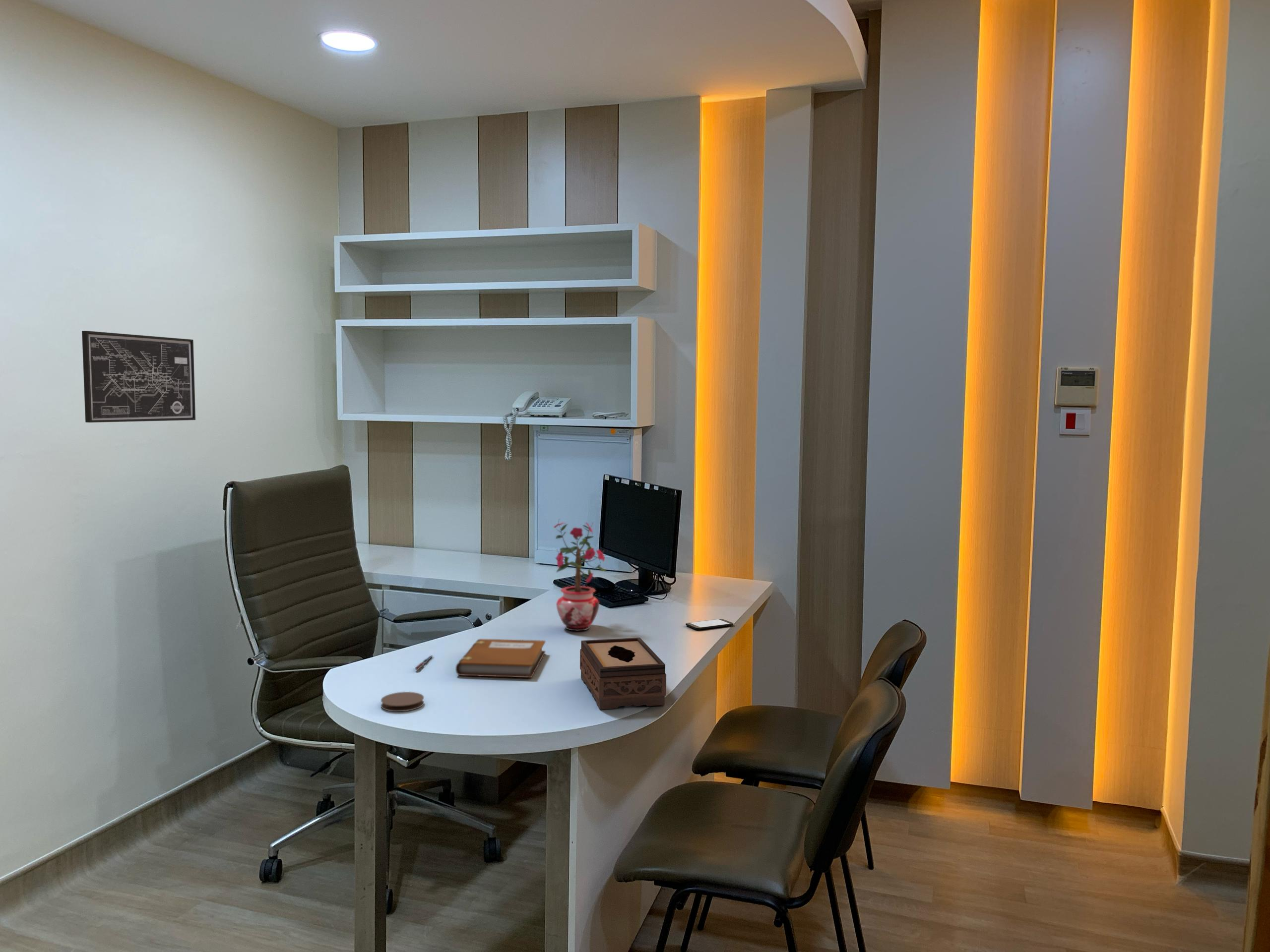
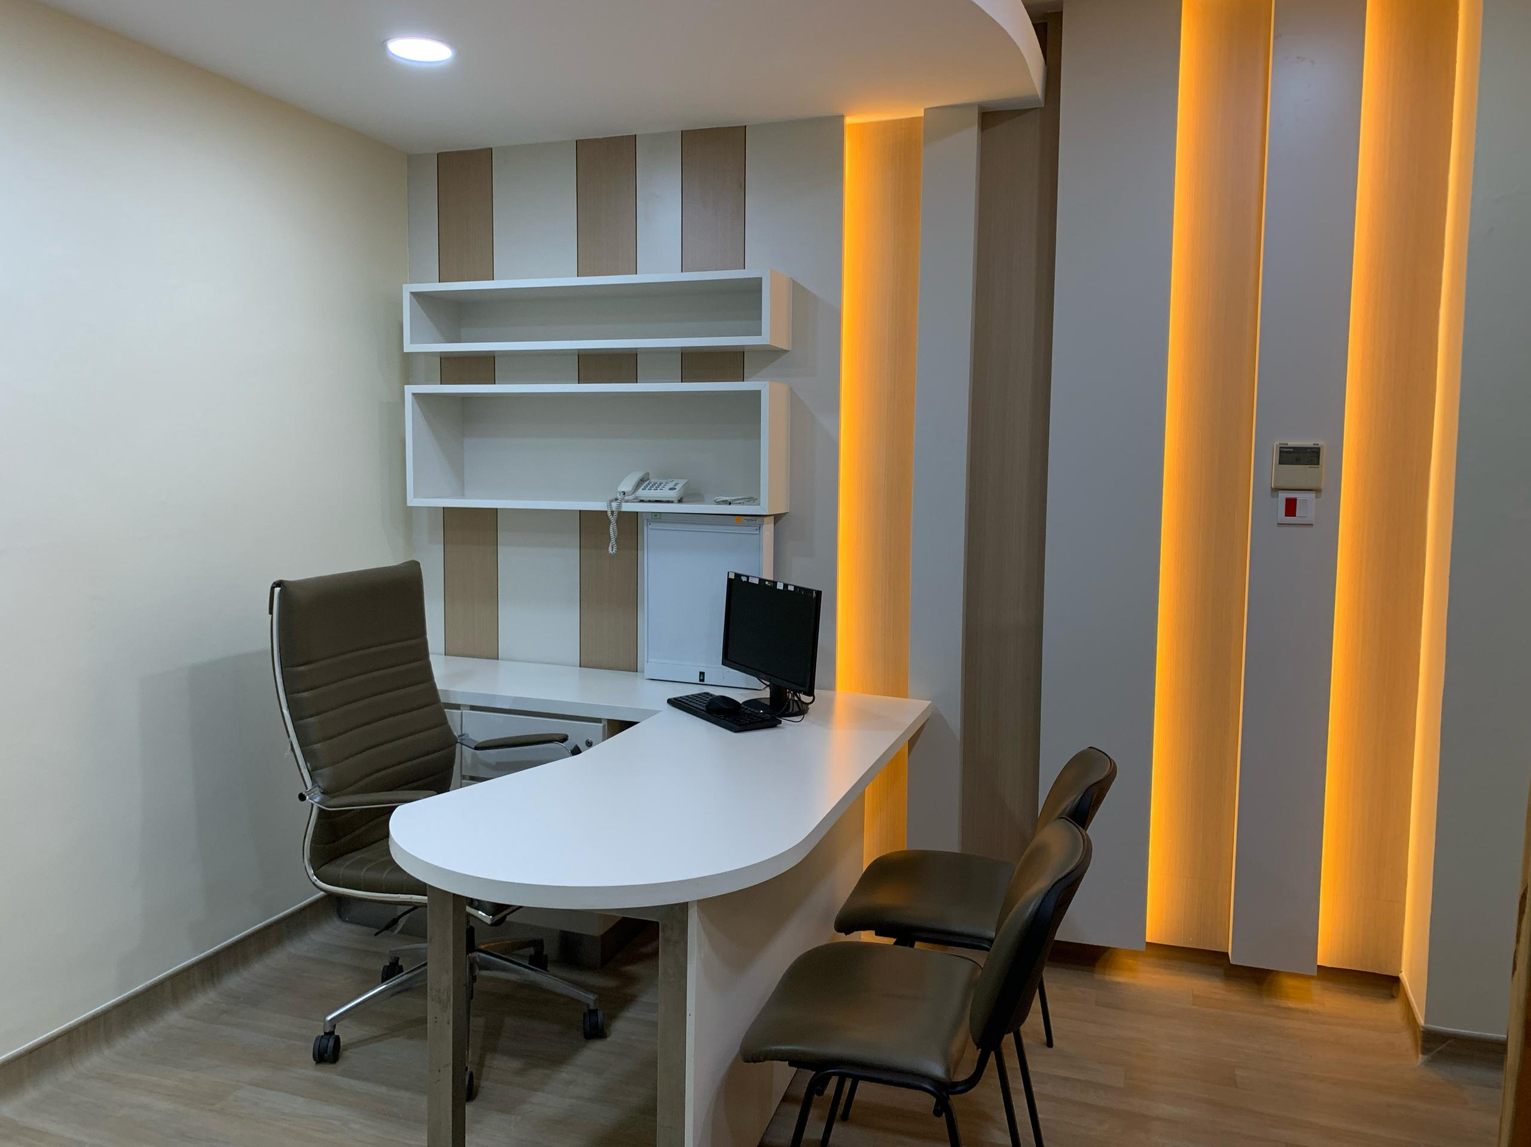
- coaster [381,691,425,712]
- wall art [81,330,196,423]
- potted plant [553,518,608,632]
- smartphone [685,618,734,630]
- tissue box [579,637,667,710]
- pen [414,654,434,670]
- notebook [455,638,546,678]
